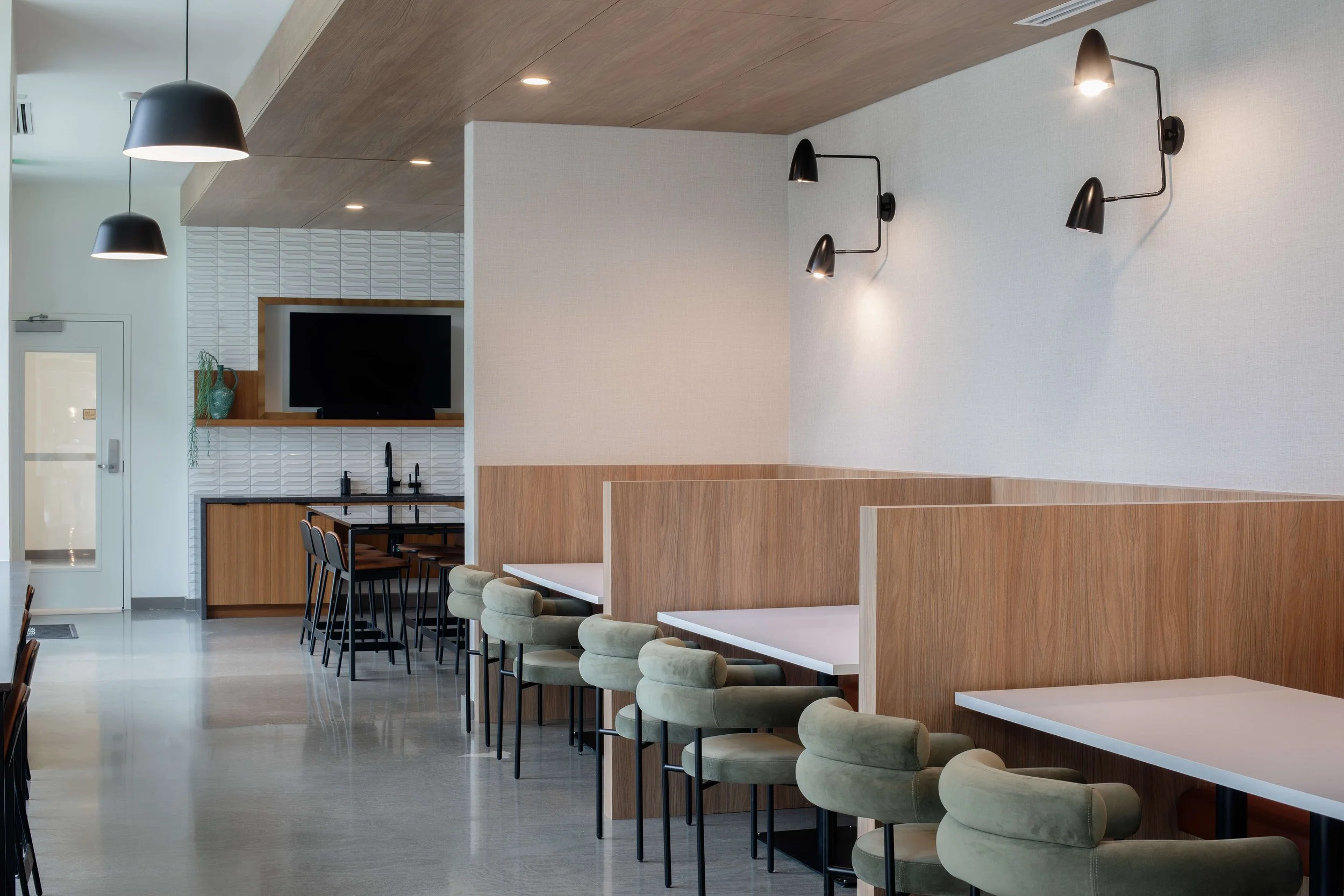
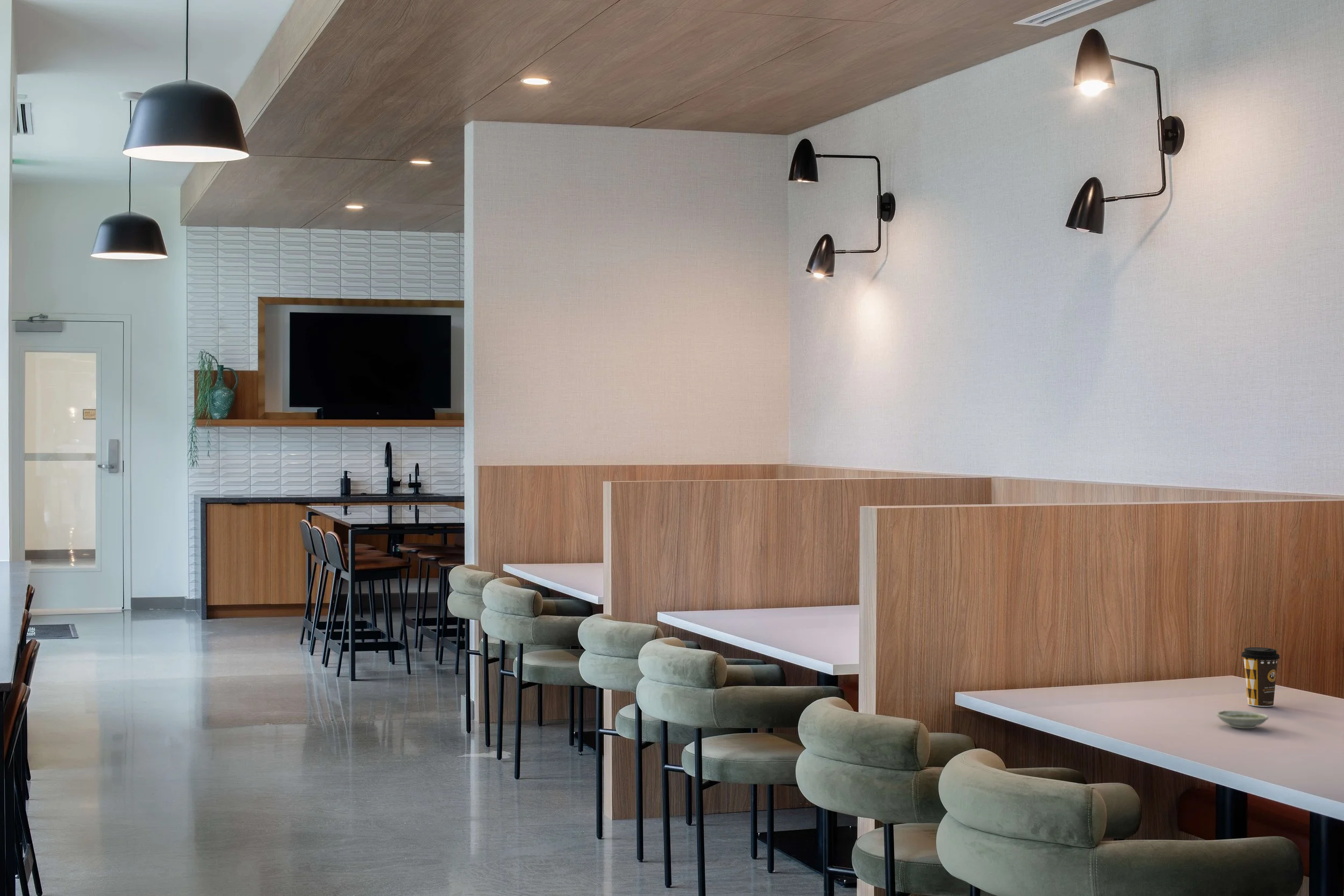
+ saucer [1216,710,1269,729]
+ coffee cup [1241,647,1280,707]
